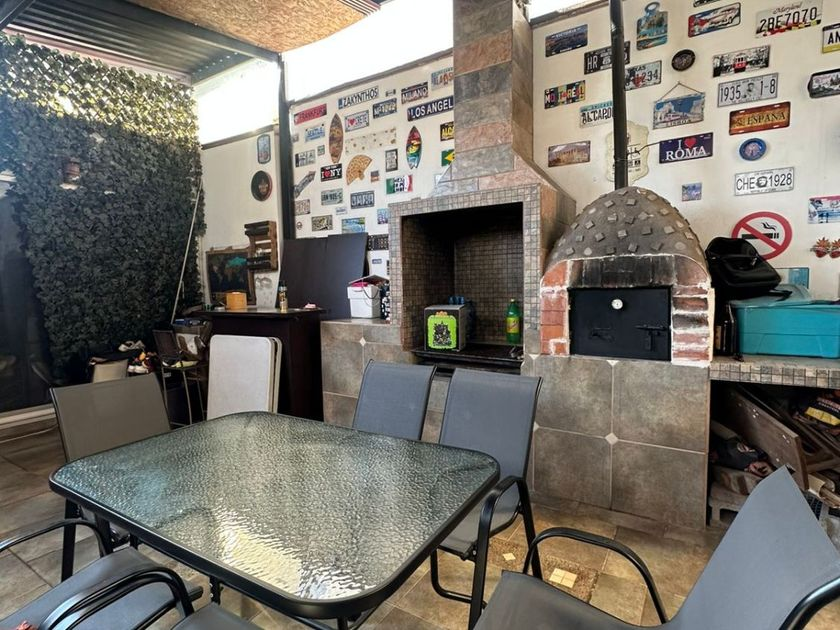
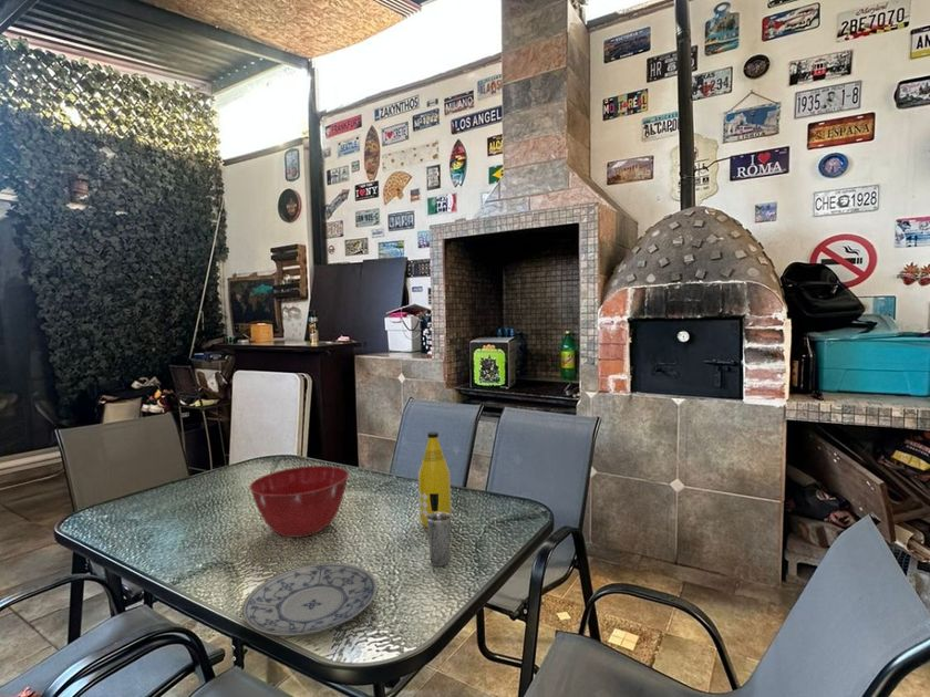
+ mixing bowl [248,465,350,539]
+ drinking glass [426,512,452,568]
+ plate [241,562,378,637]
+ bottle [417,430,453,529]
